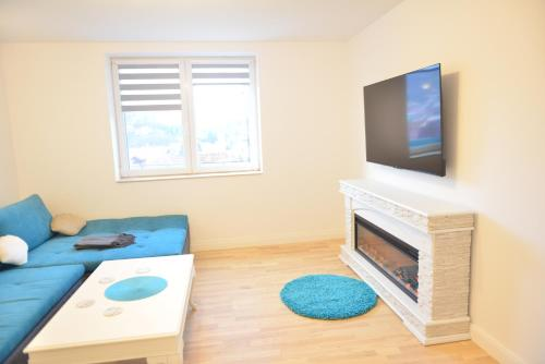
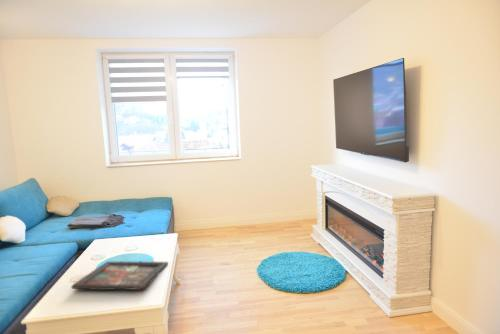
+ decorative tray [70,260,169,291]
